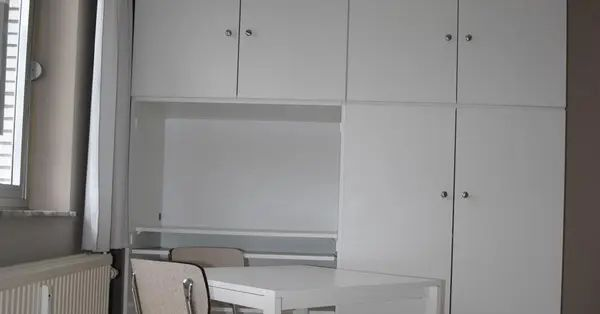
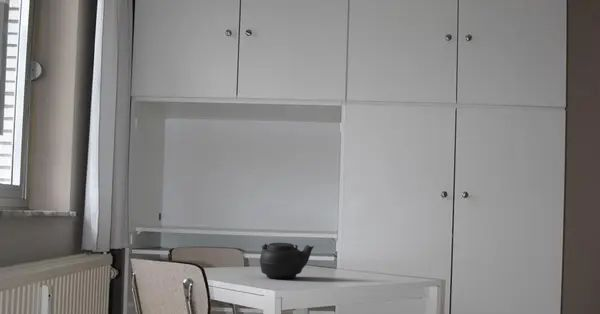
+ teapot [259,242,315,280]
